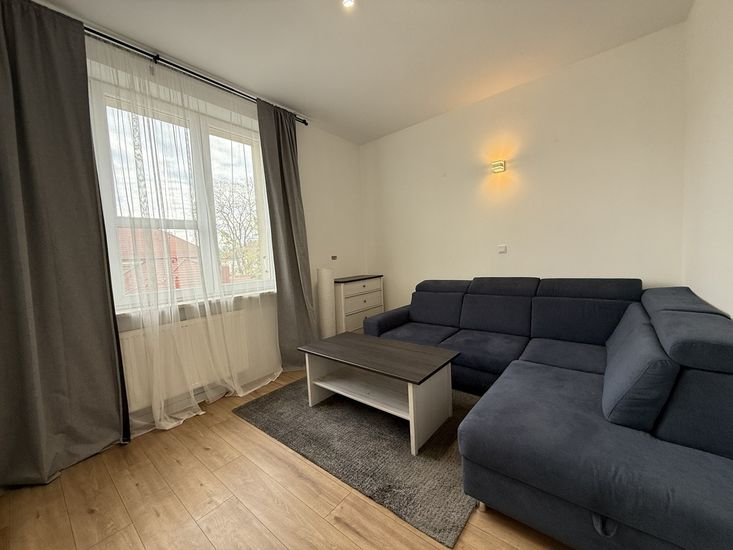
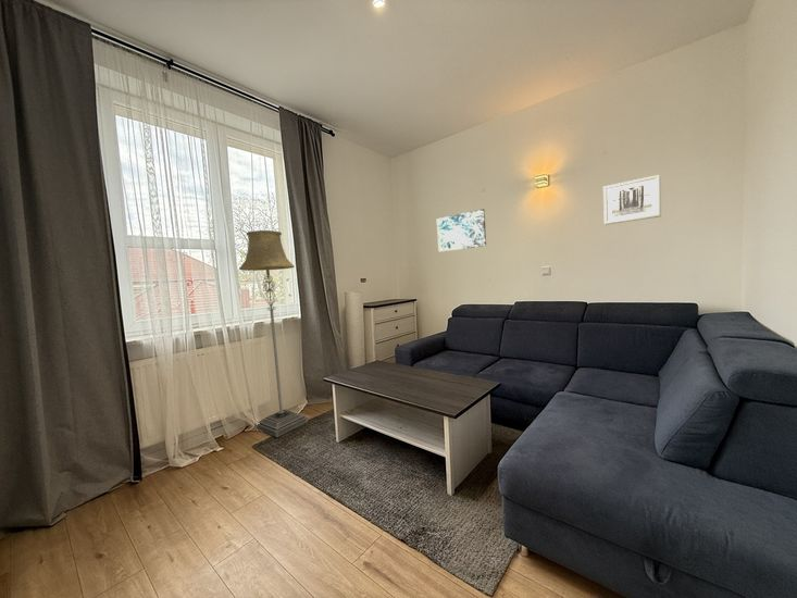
+ floor lamp [238,229,309,438]
+ wall art [436,208,487,253]
+ wall art [602,174,662,226]
